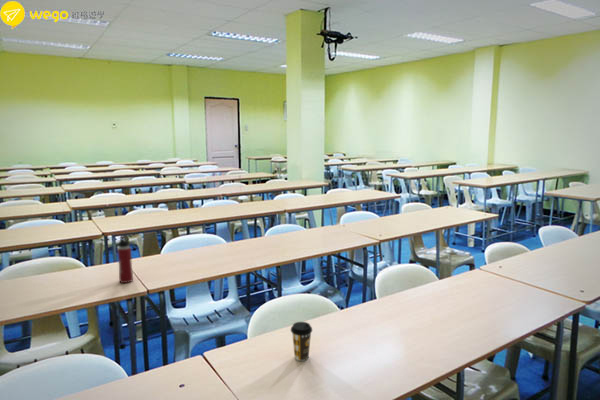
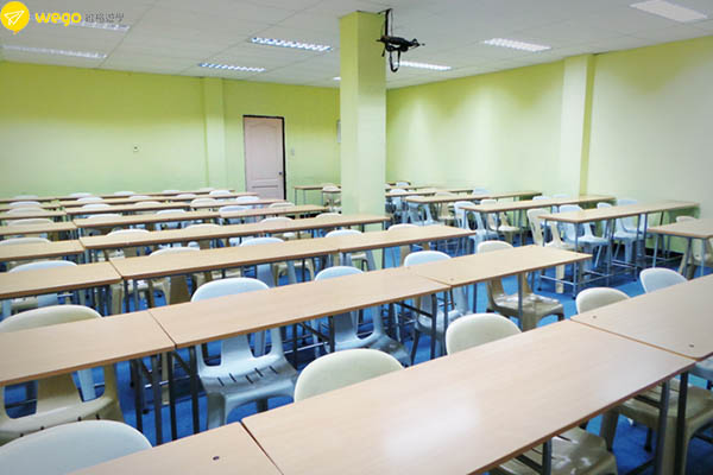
- water bottle [116,235,134,284]
- coffee cup [290,321,313,362]
